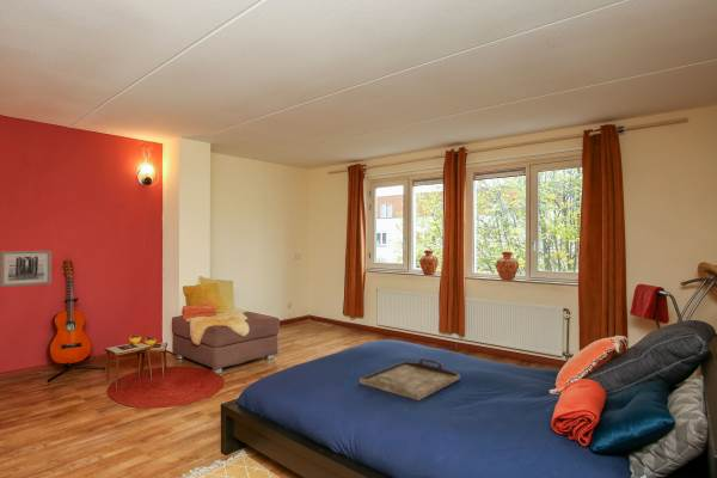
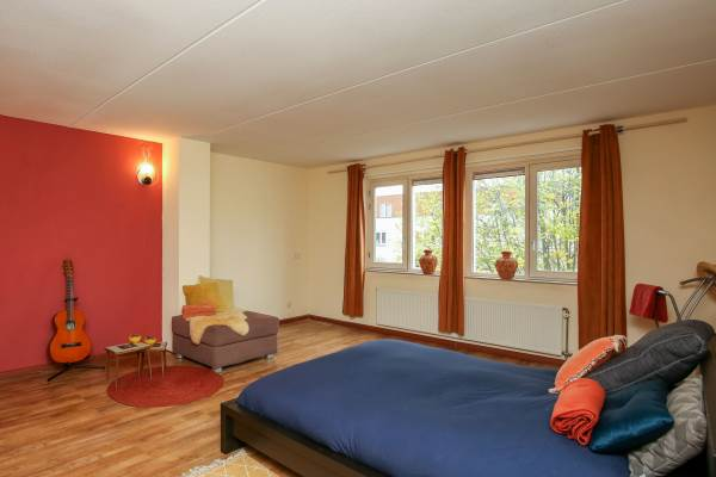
- serving tray [358,357,461,402]
- wall art [0,250,53,288]
